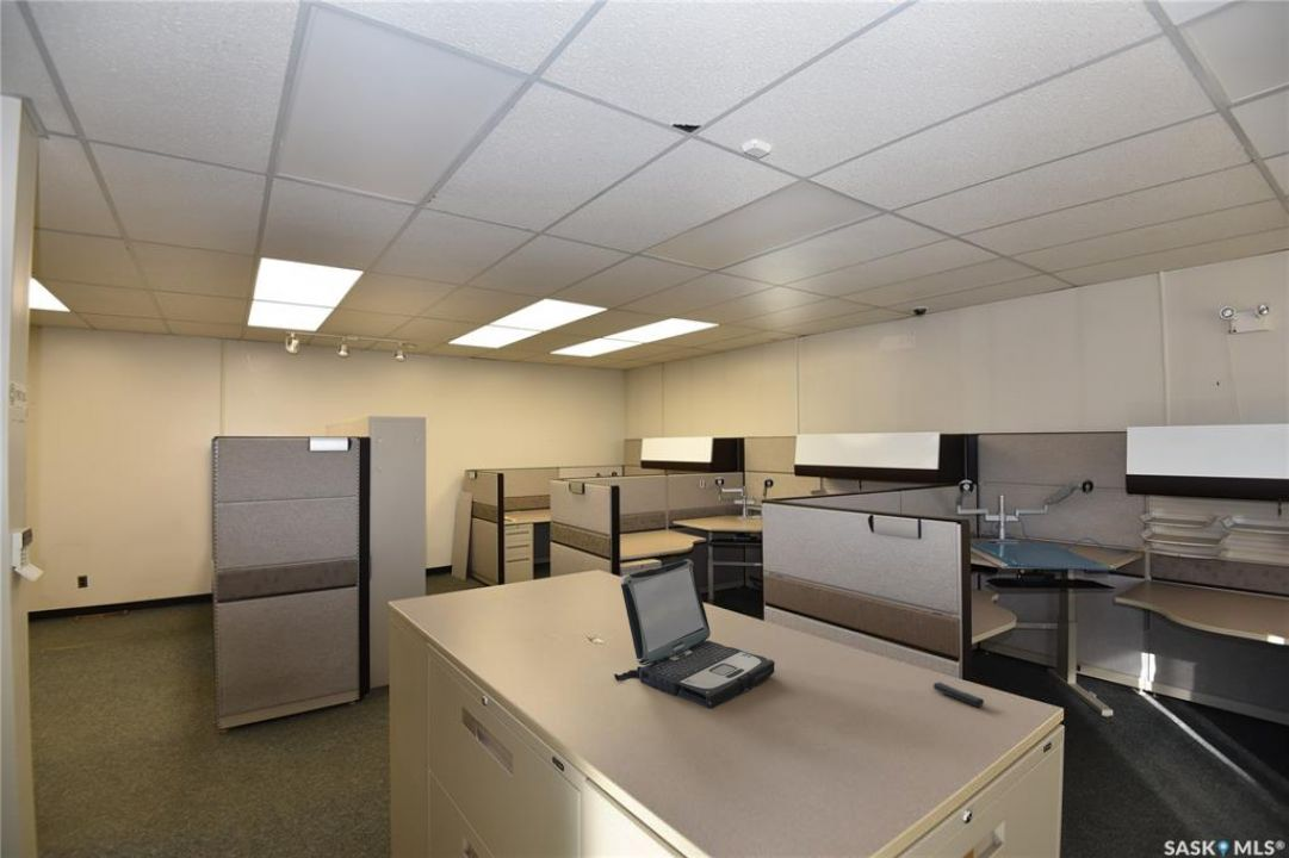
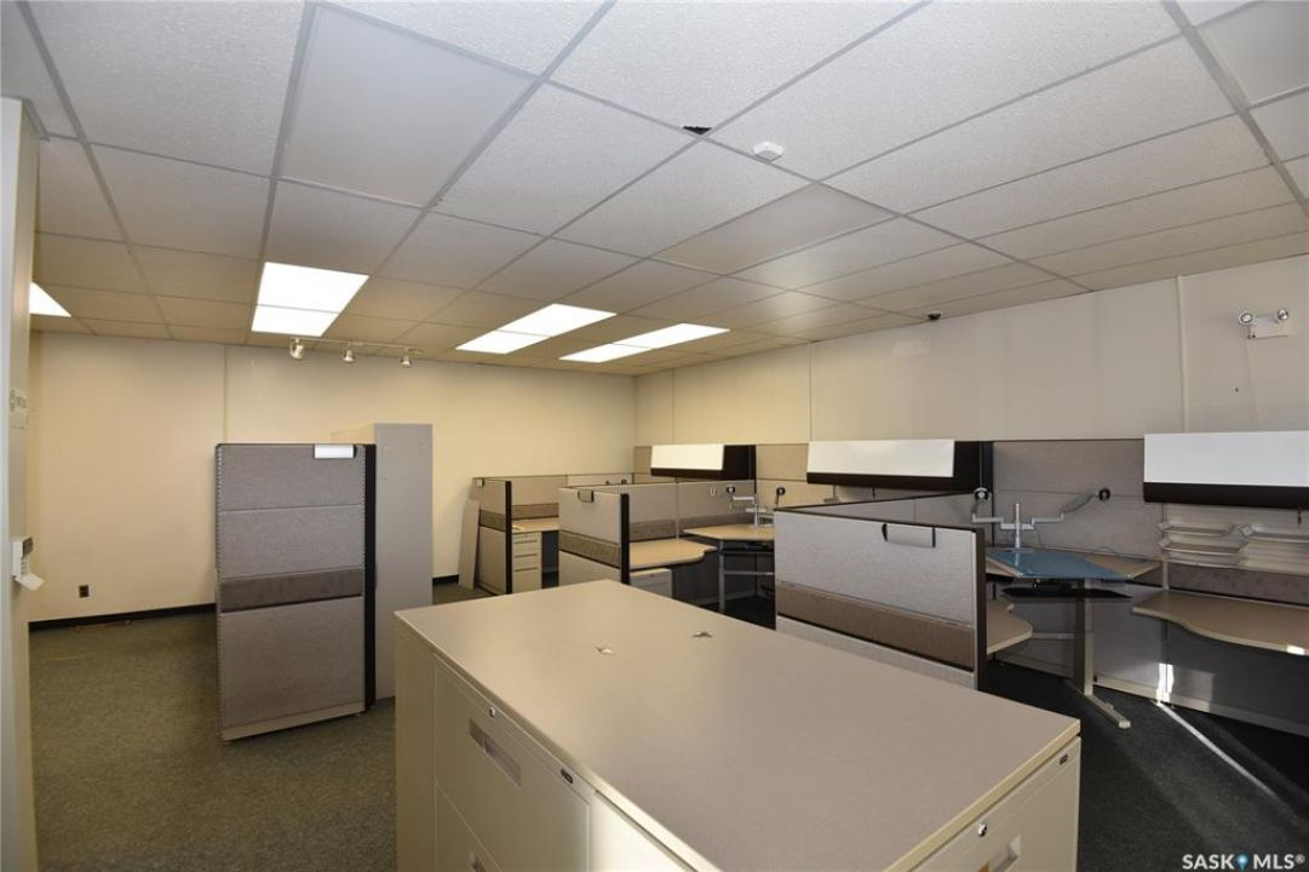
- laptop [613,559,776,709]
- usb stick [932,682,985,708]
